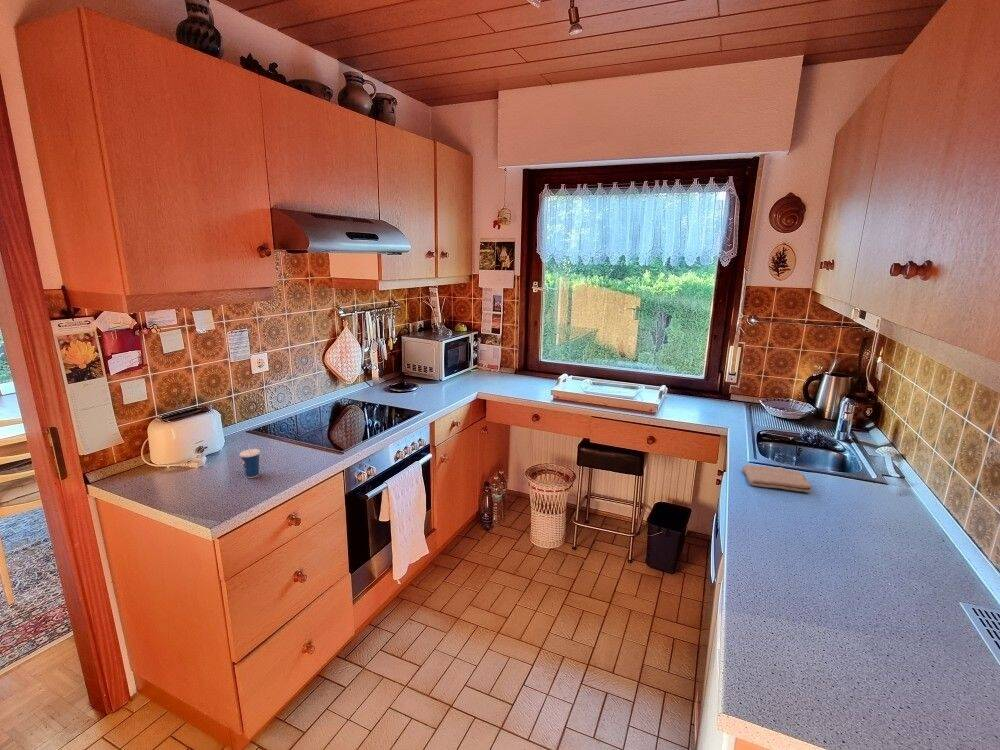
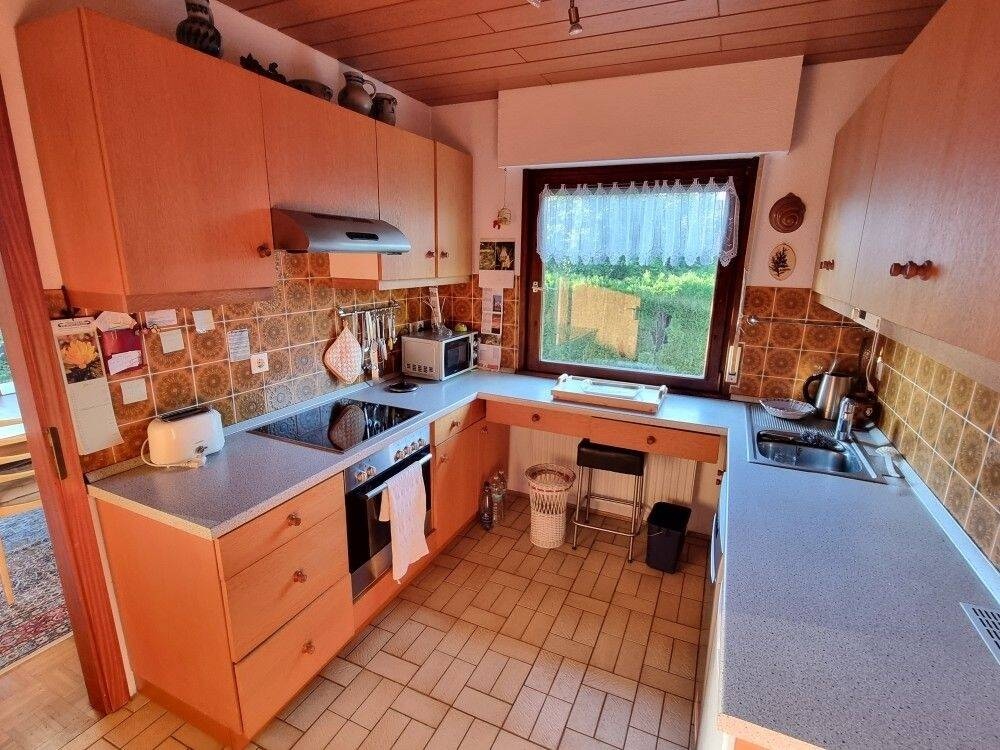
- washcloth [741,464,813,493]
- cup [239,445,261,479]
